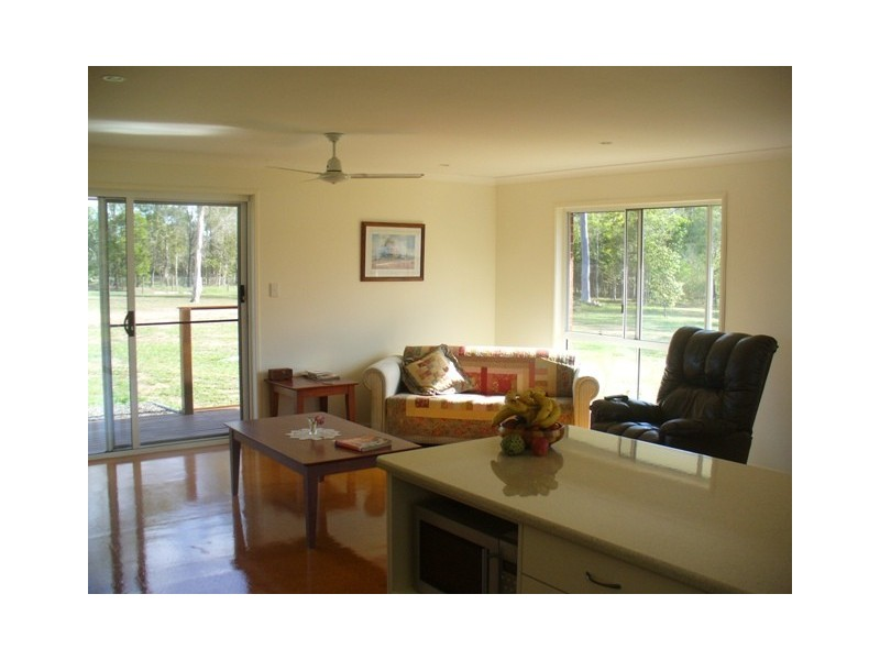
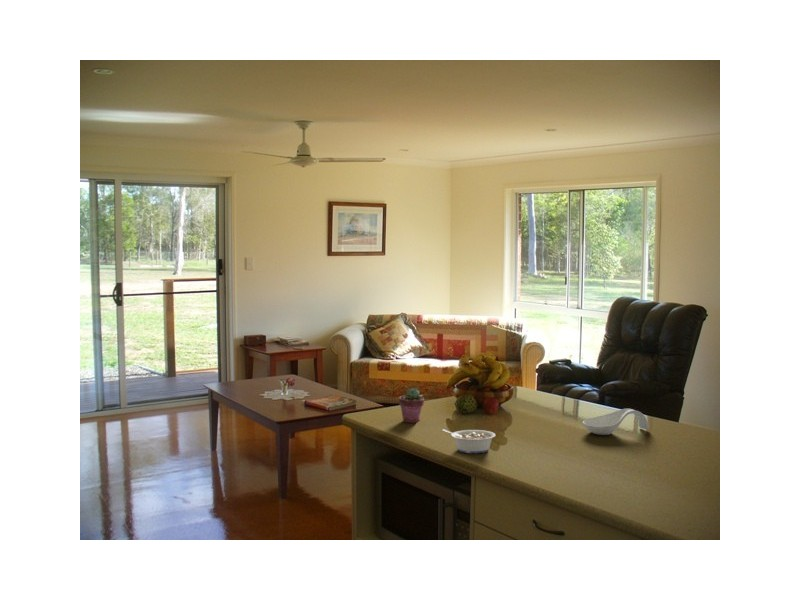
+ legume [442,428,496,454]
+ spoon rest [582,408,650,436]
+ potted succulent [398,387,425,424]
